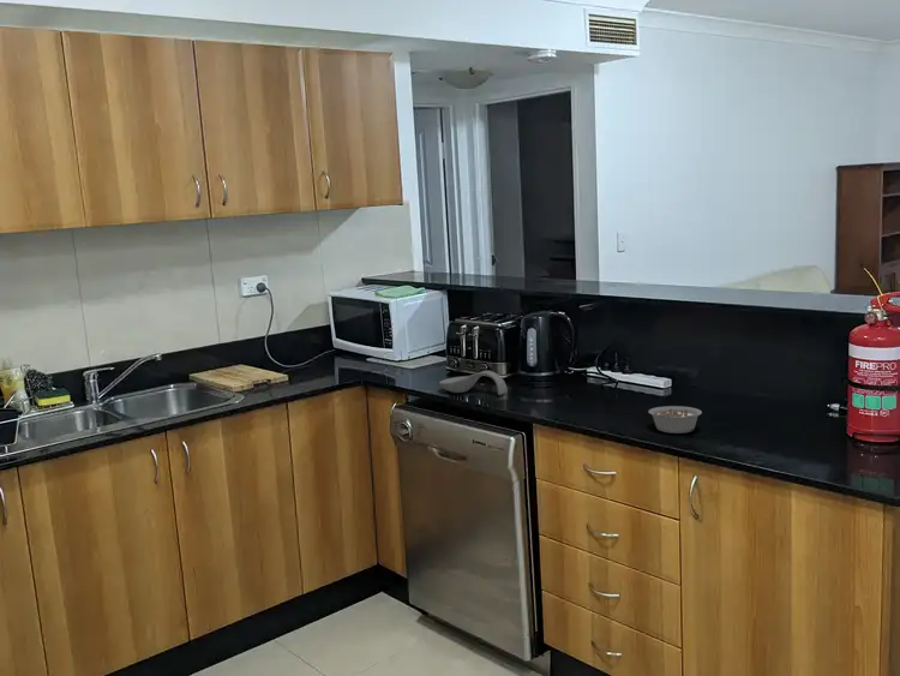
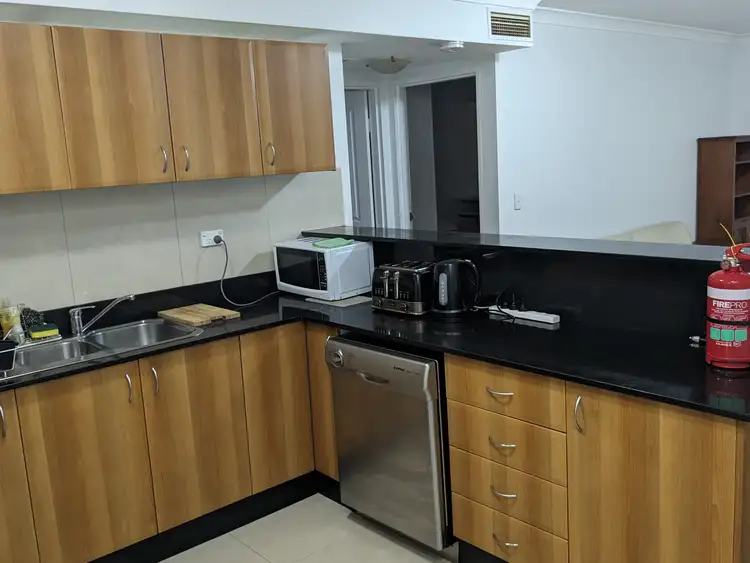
- spoon rest [438,370,509,396]
- legume [647,405,703,435]
